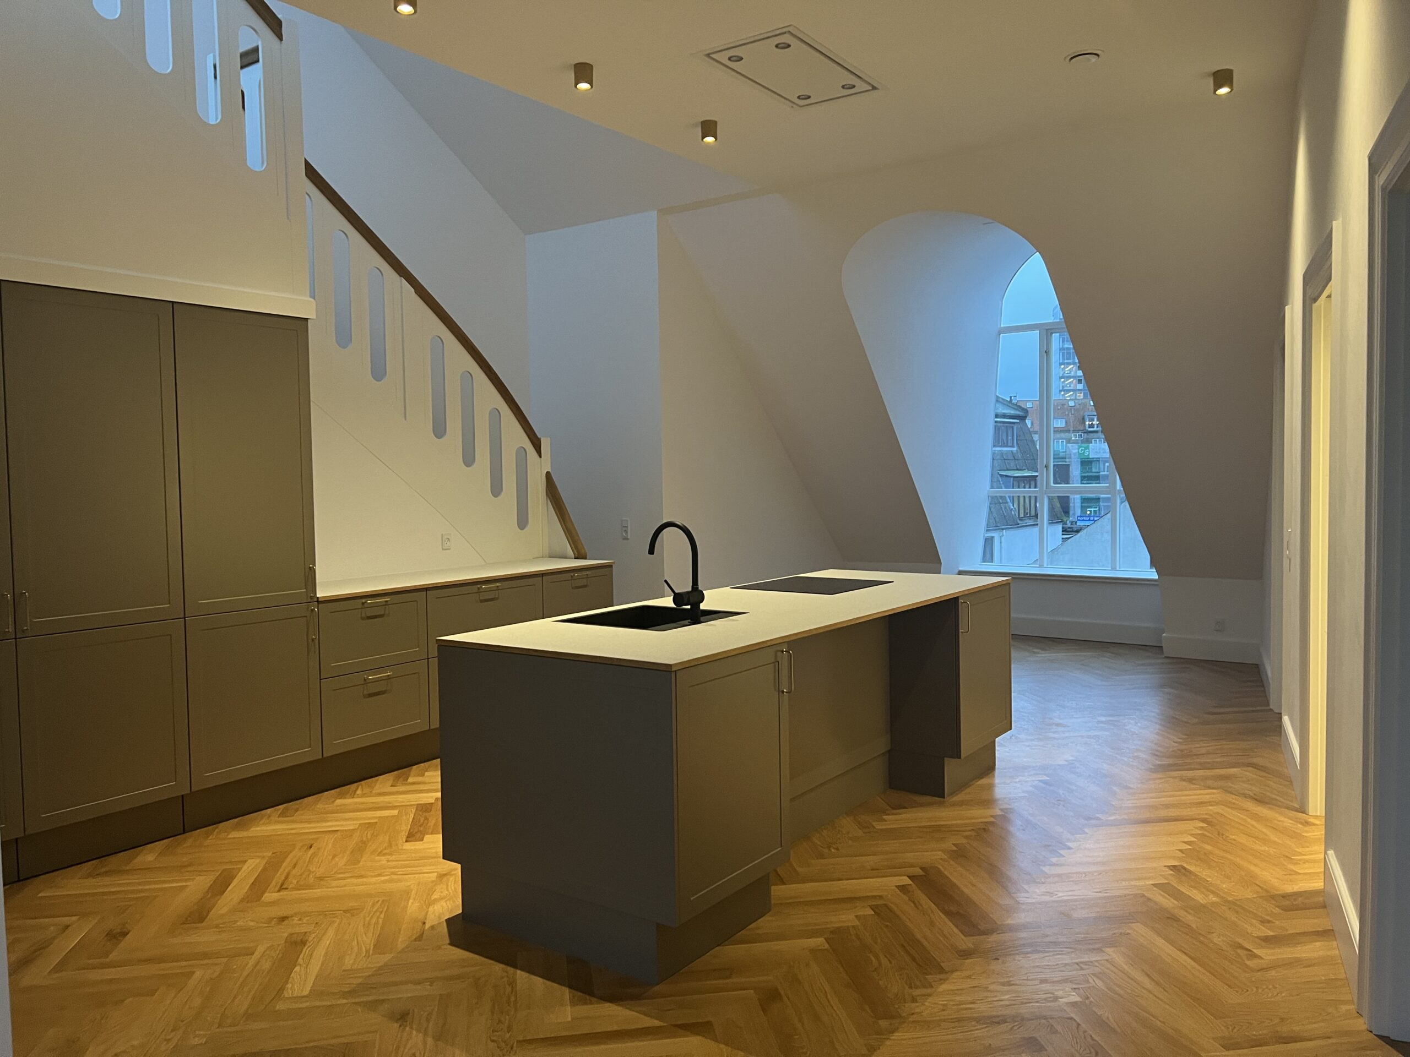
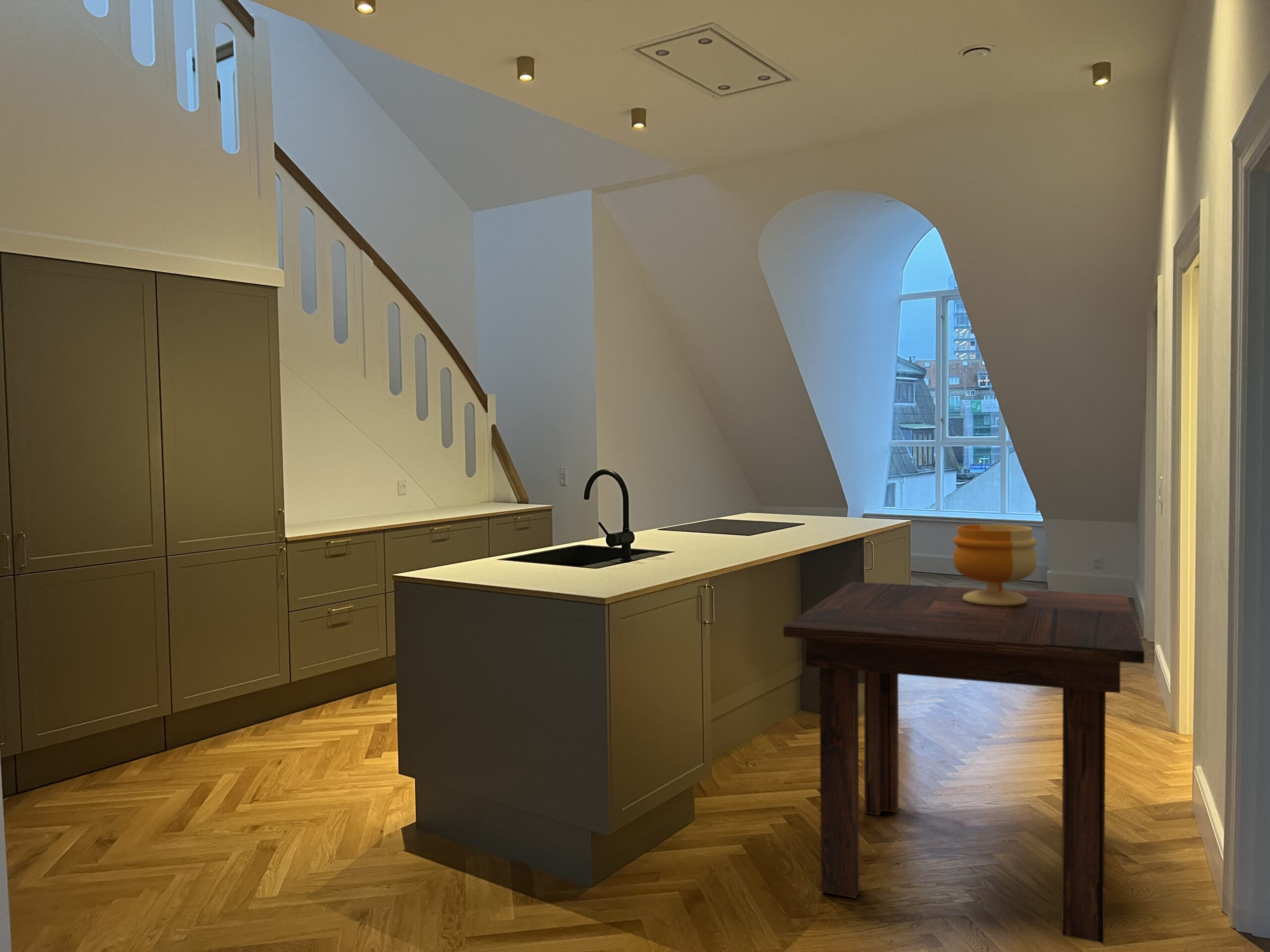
+ footed bowl [953,524,1038,606]
+ dining table [783,581,1145,944]
